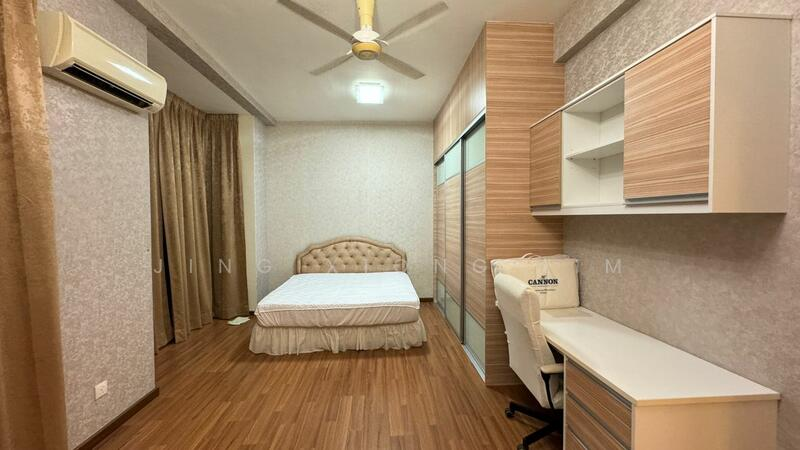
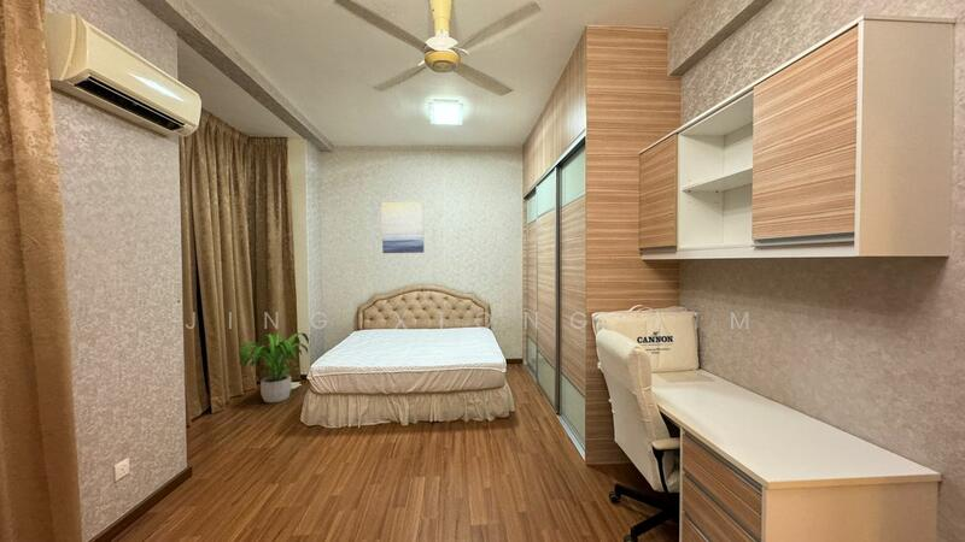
+ wall art [380,201,425,254]
+ potted plant [236,332,310,403]
